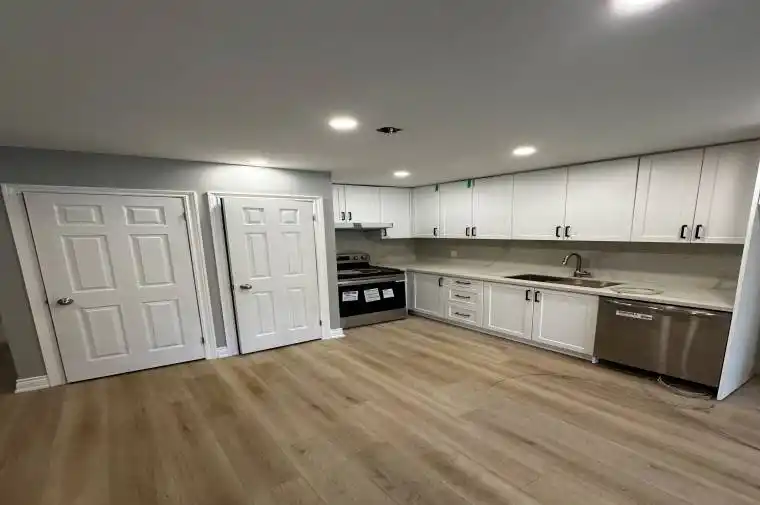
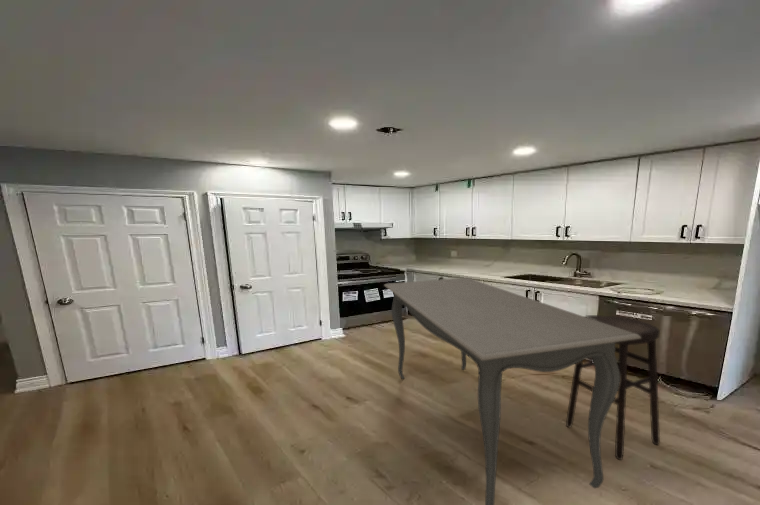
+ dining table [383,277,641,505]
+ stool [565,314,661,461]
